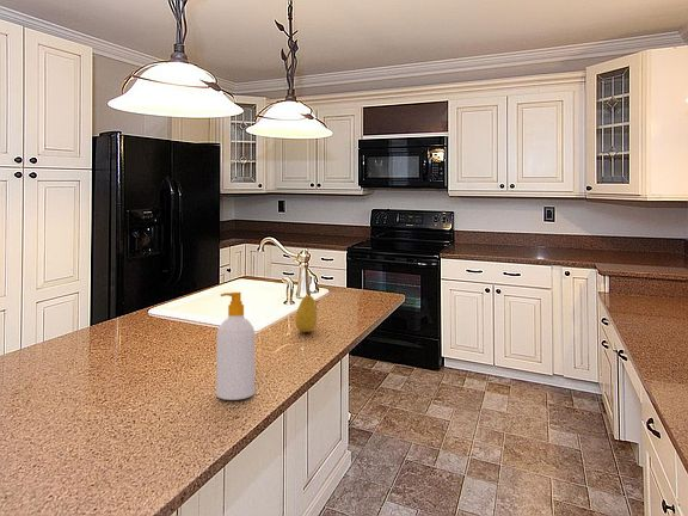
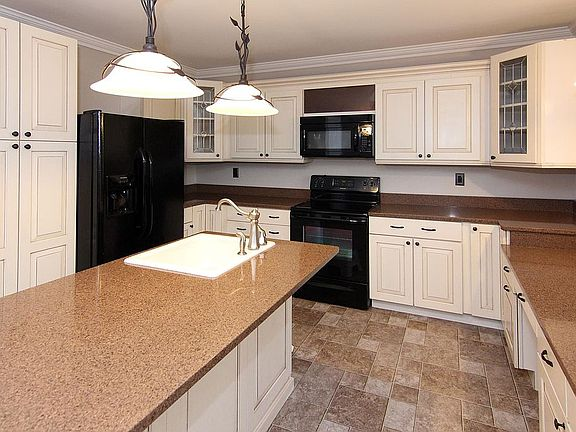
- fruit [294,294,318,333]
- soap bottle [215,291,256,401]
